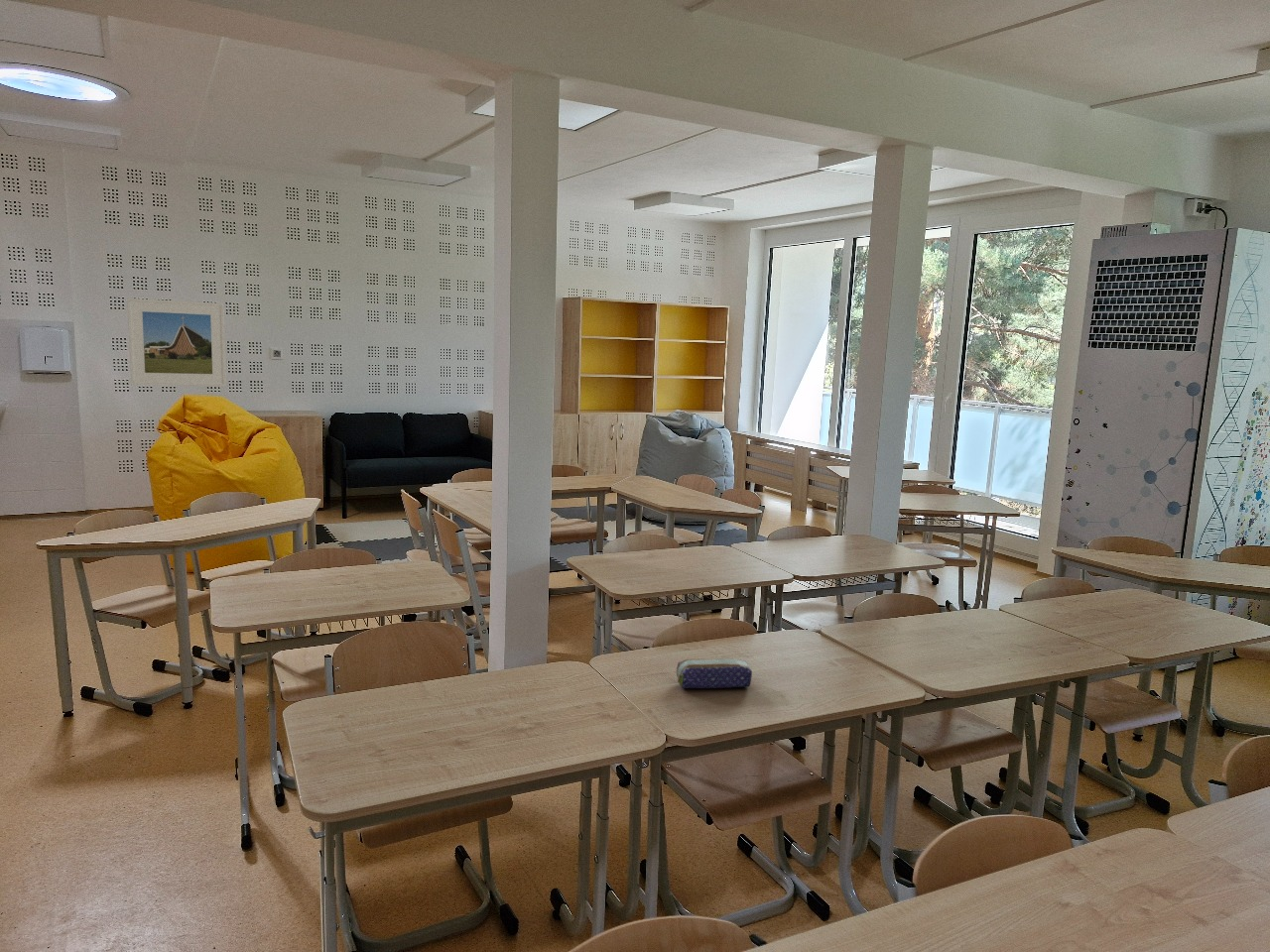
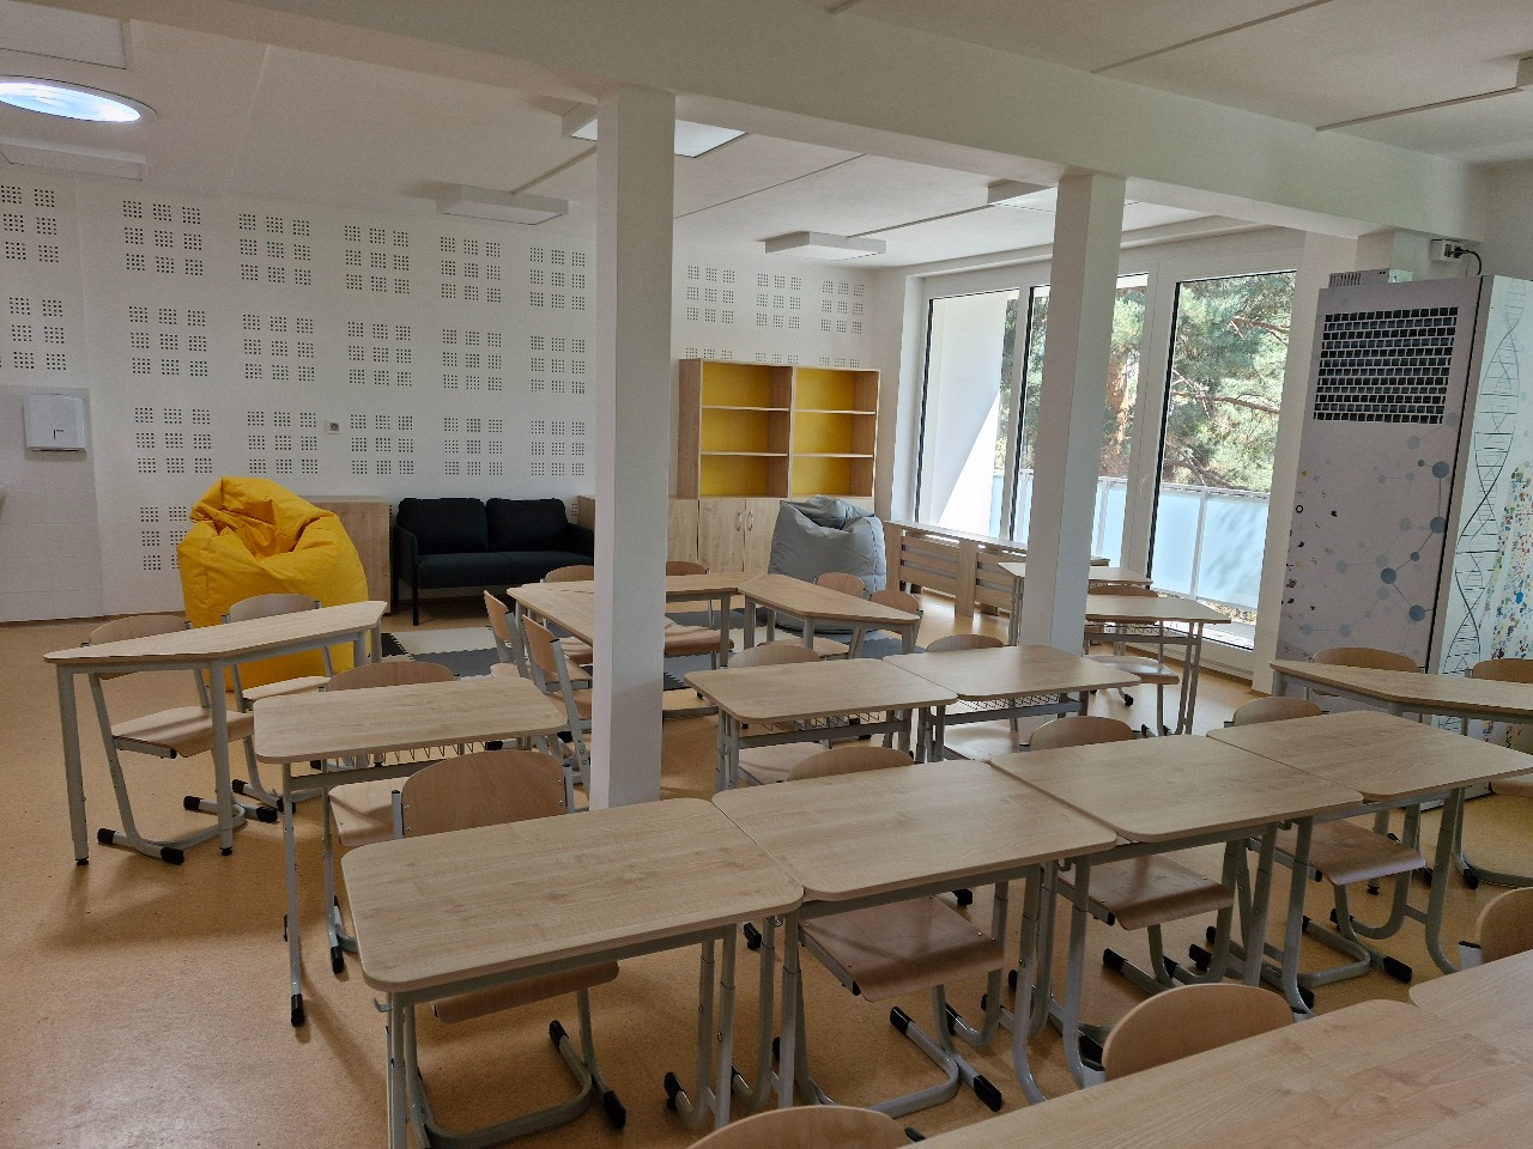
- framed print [126,297,227,387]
- pencil case [676,657,753,689]
